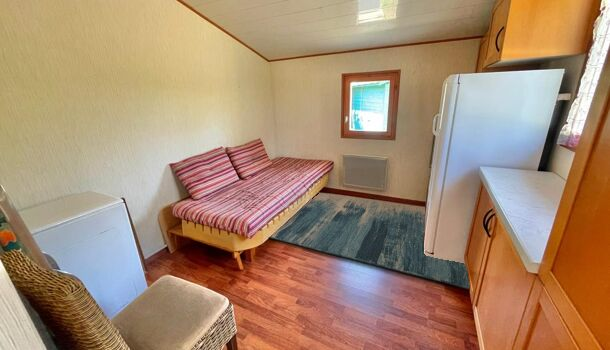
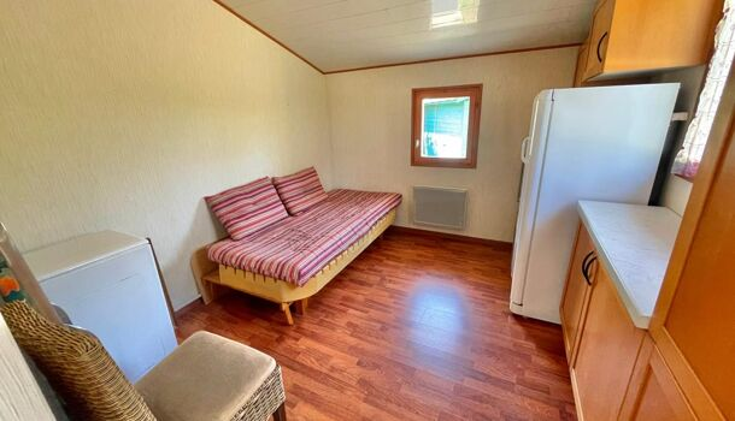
- rug [268,192,470,290]
